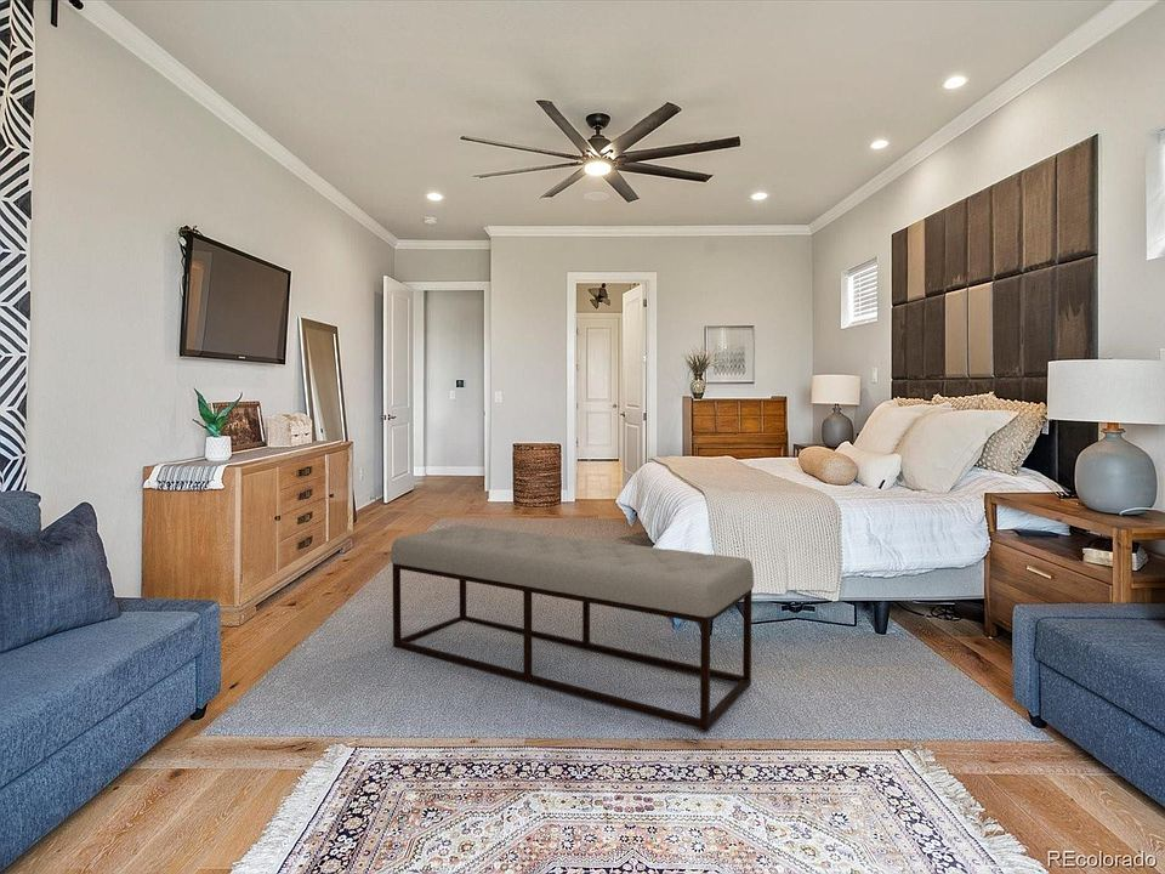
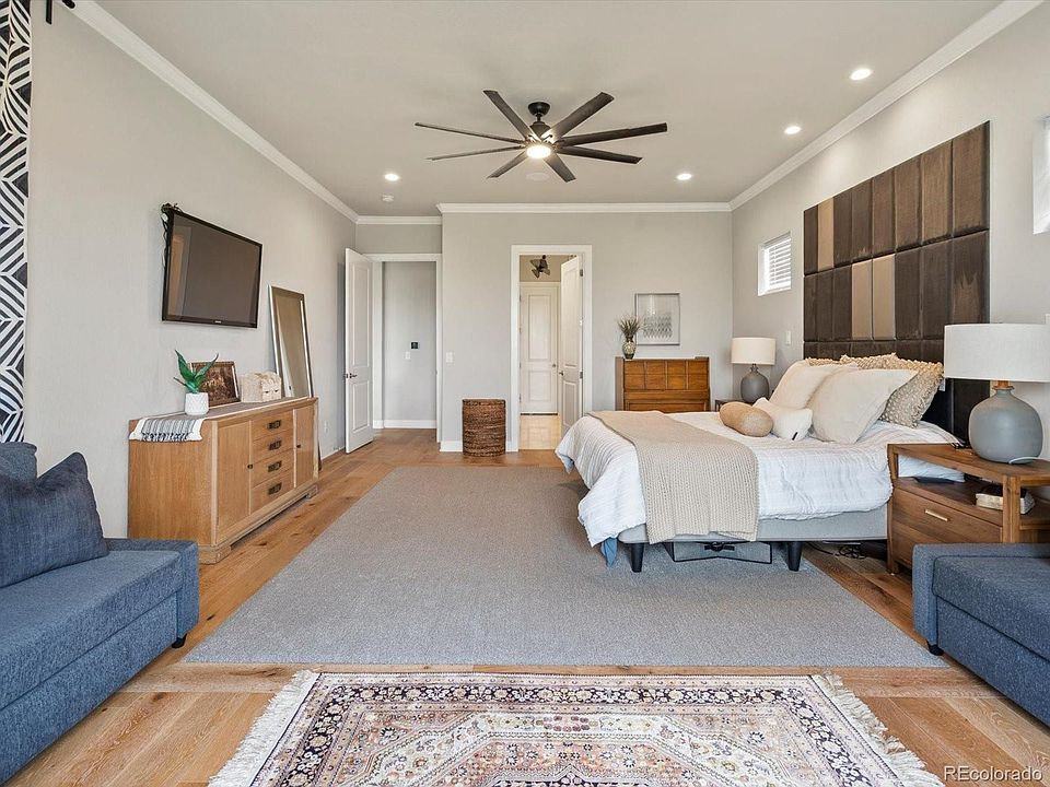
- bench [390,524,755,732]
